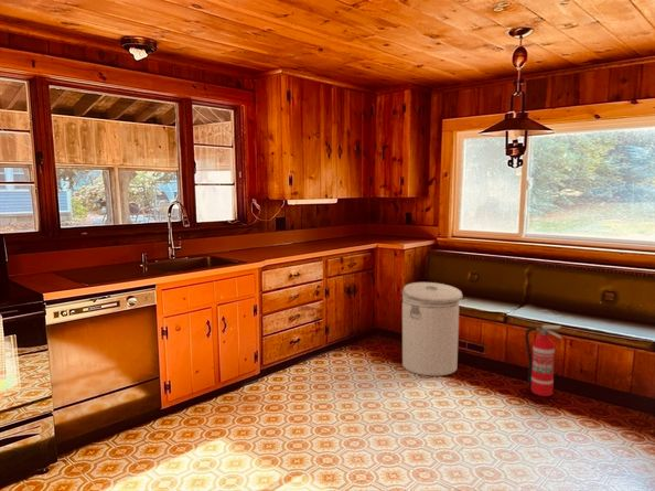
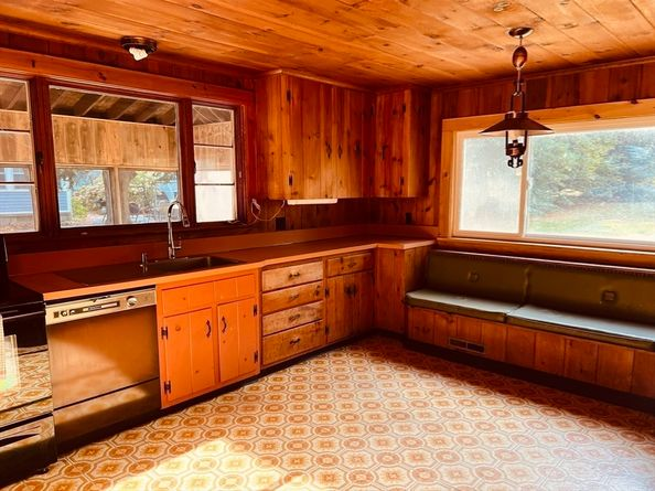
- can [401,281,464,376]
- fire extinguisher [524,324,563,397]
